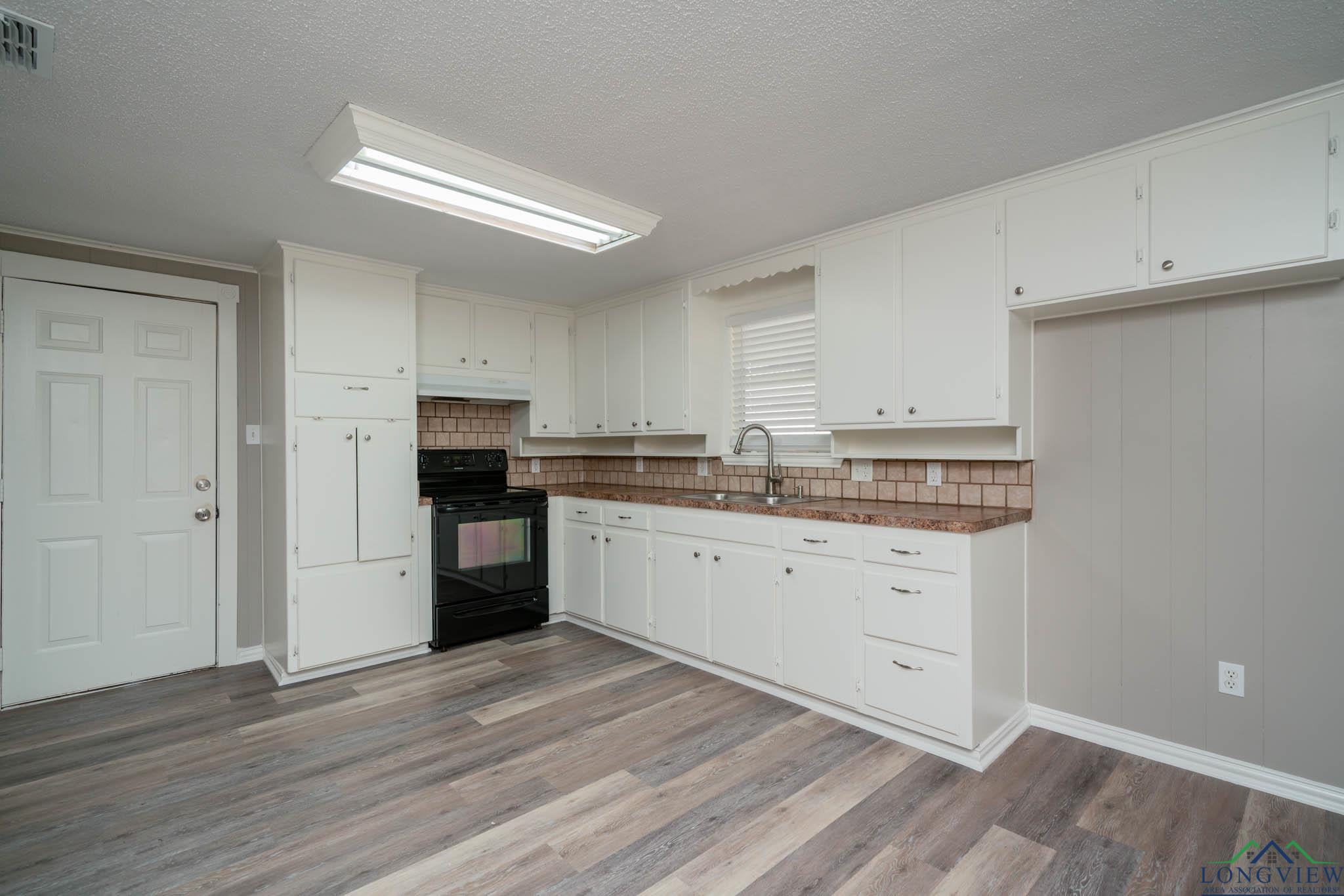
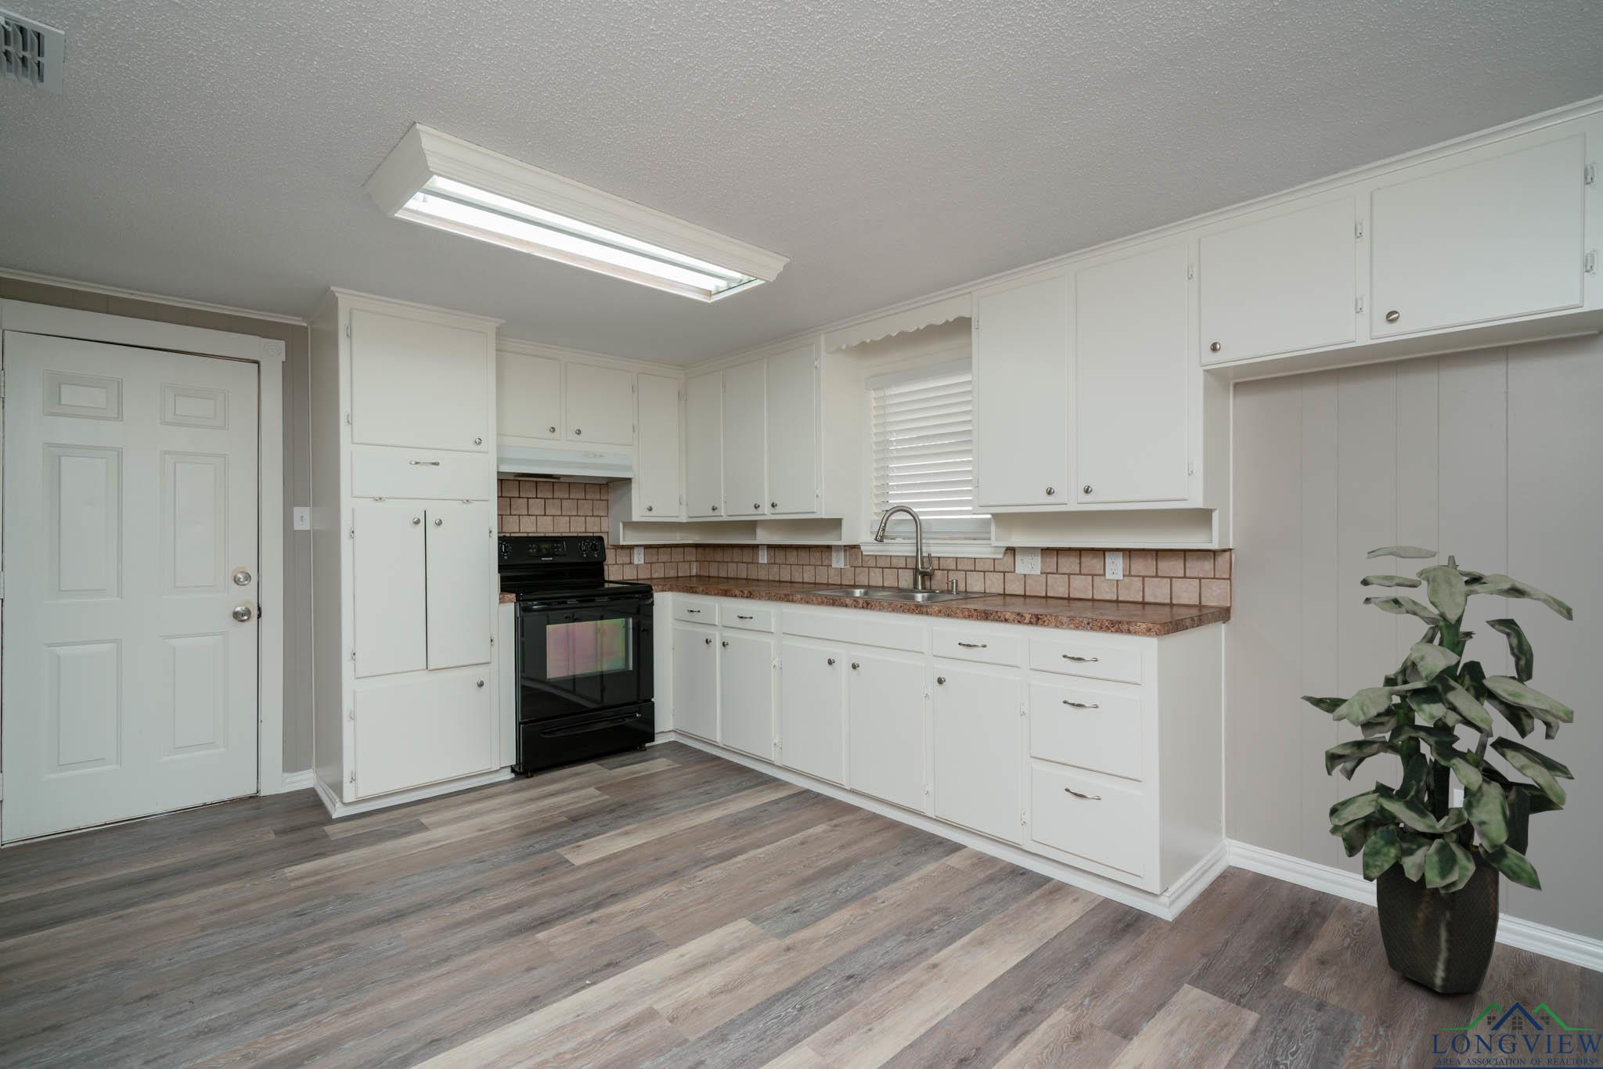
+ indoor plant [1300,545,1574,994]
